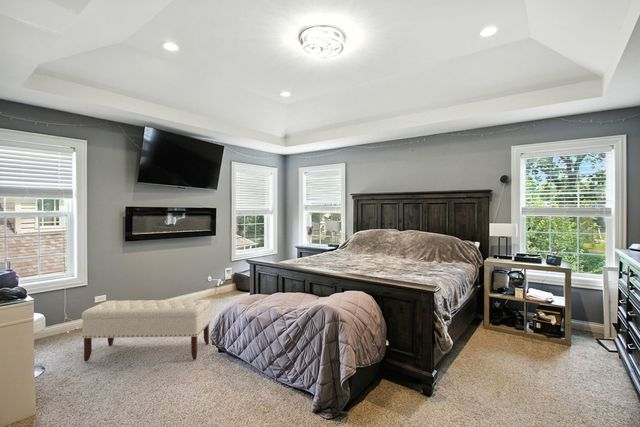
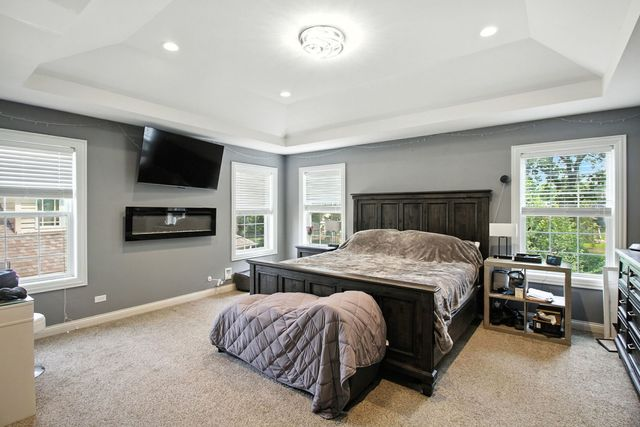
- bench [81,299,212,362]
